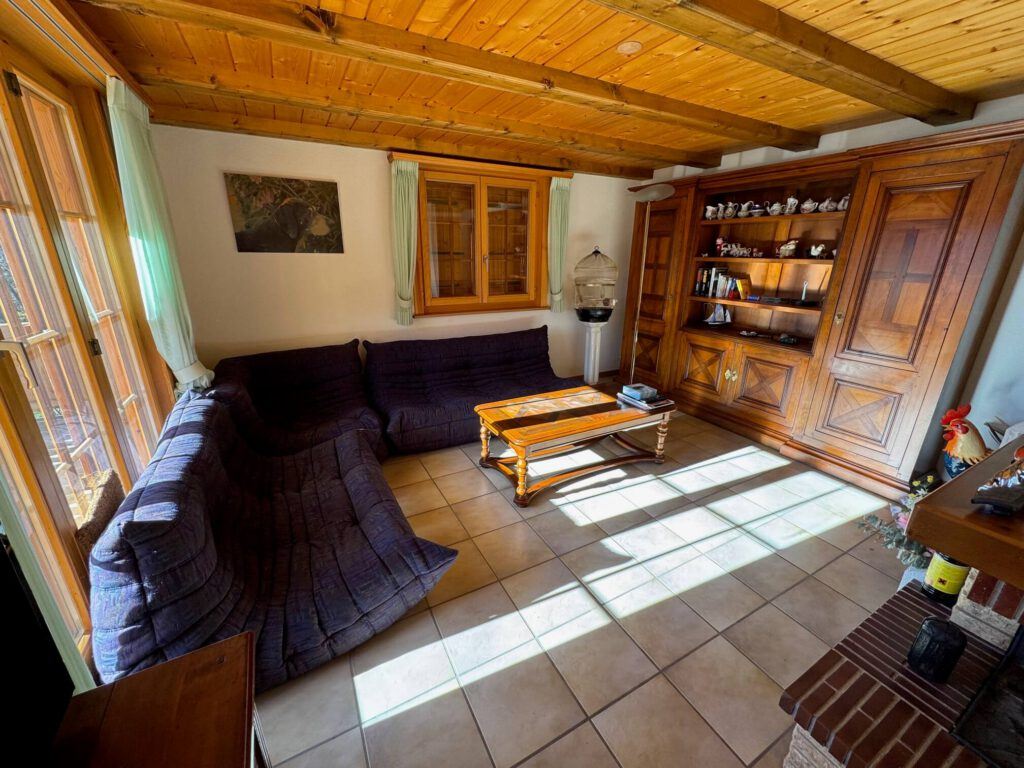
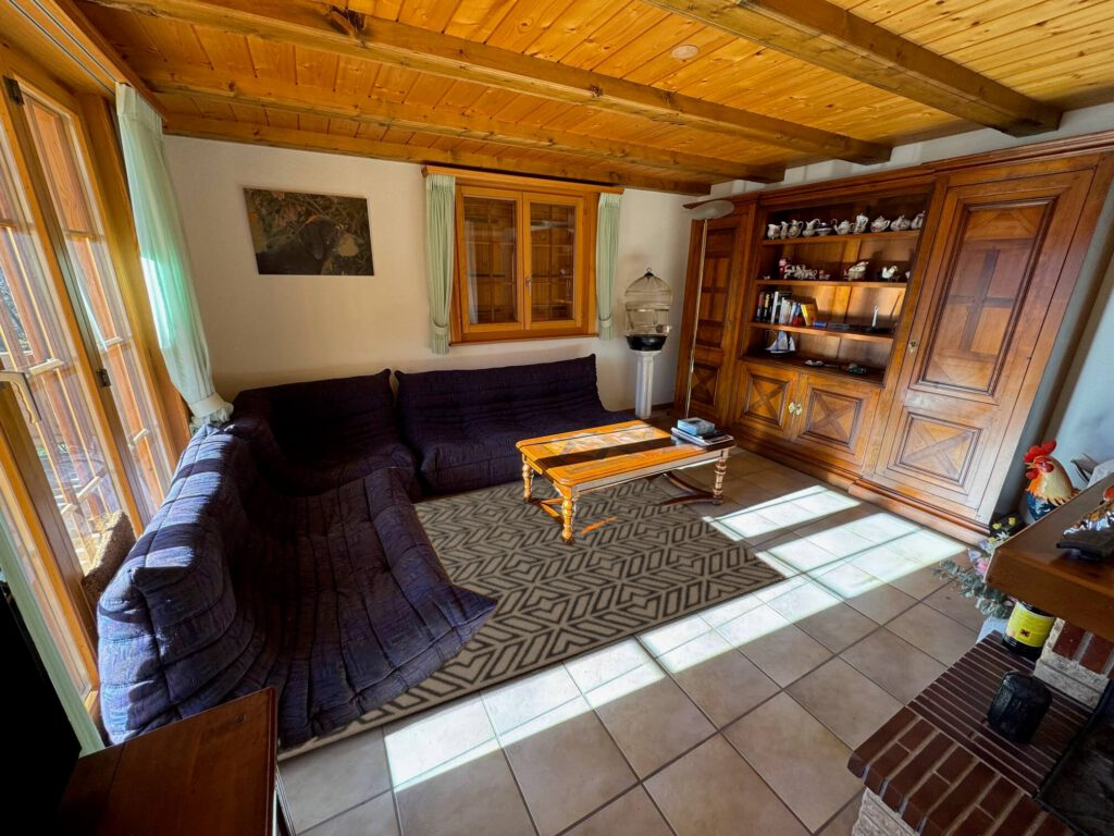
+ rug [276,478,787,763]
